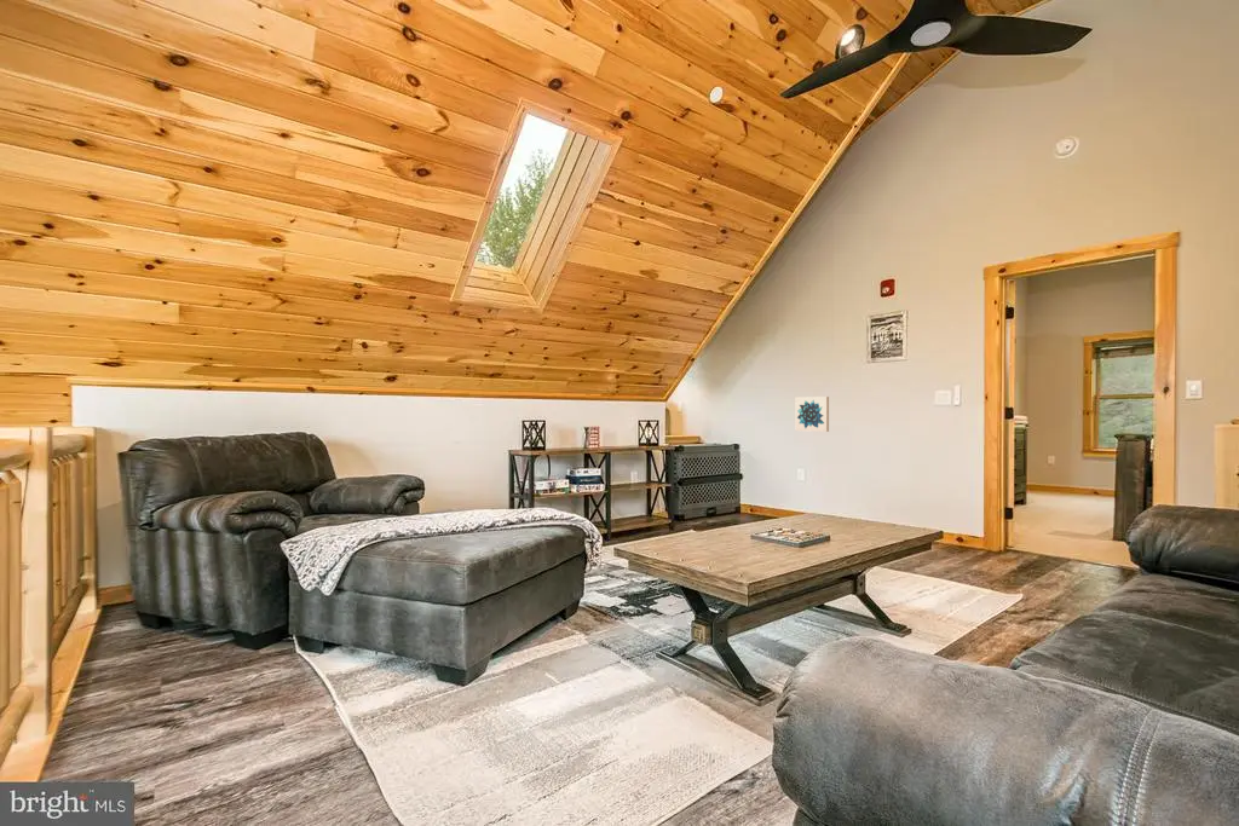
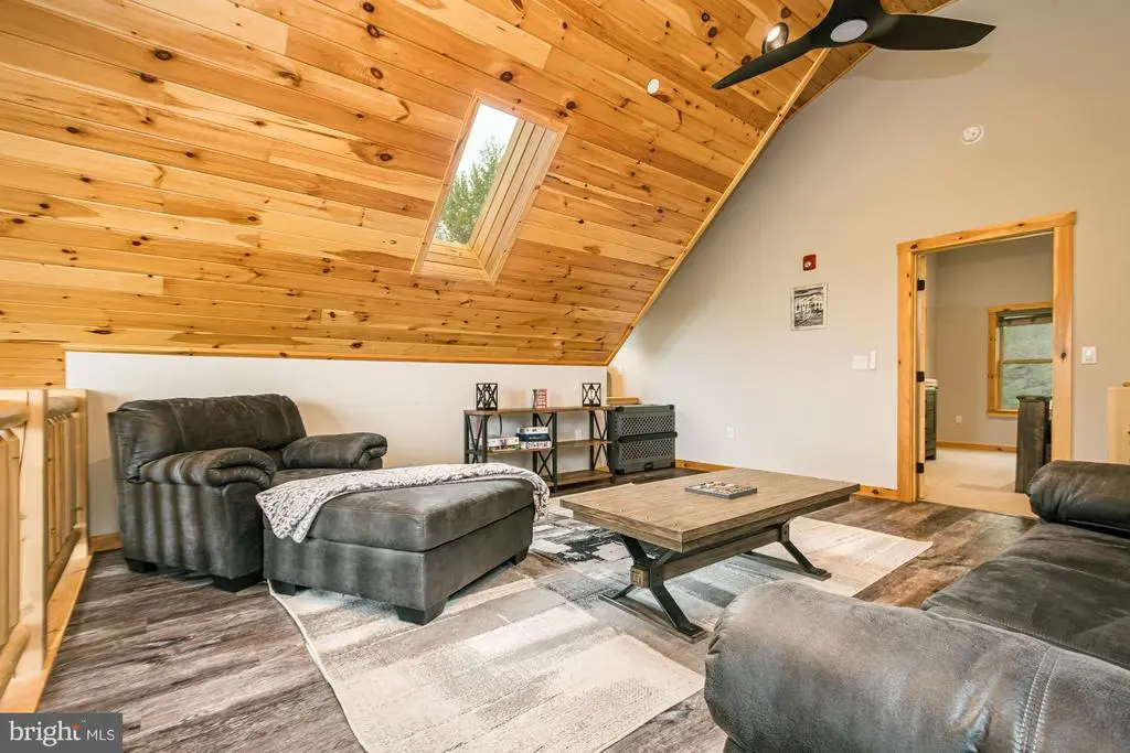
- wall art [795,395,830,433]
